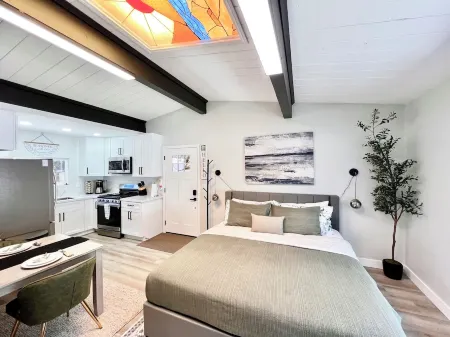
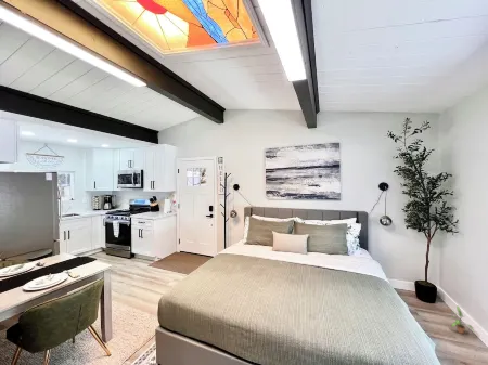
+ potted plant [449,304,476,335]
